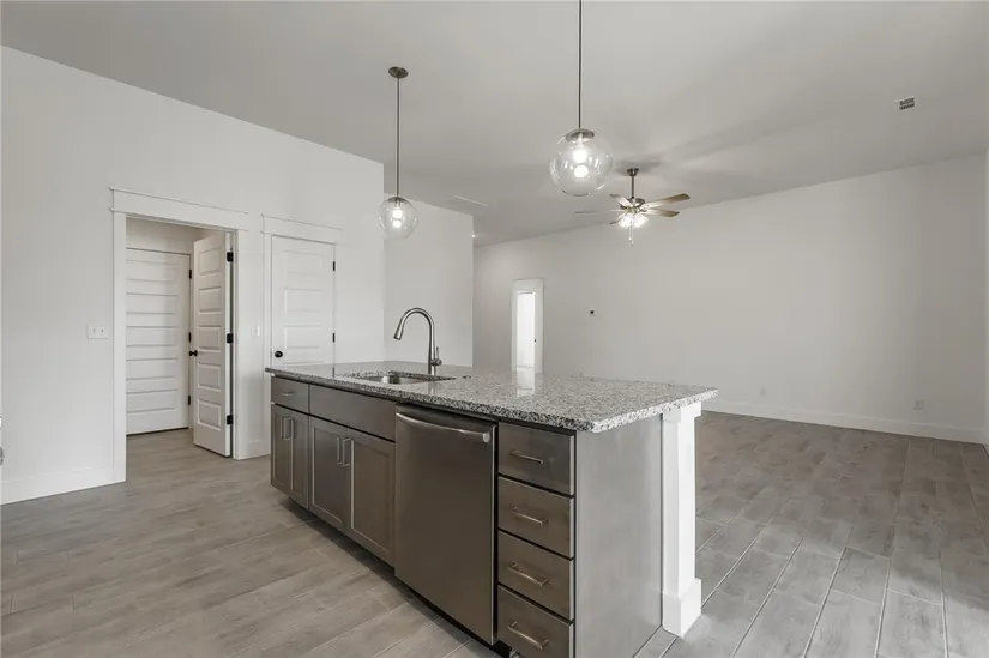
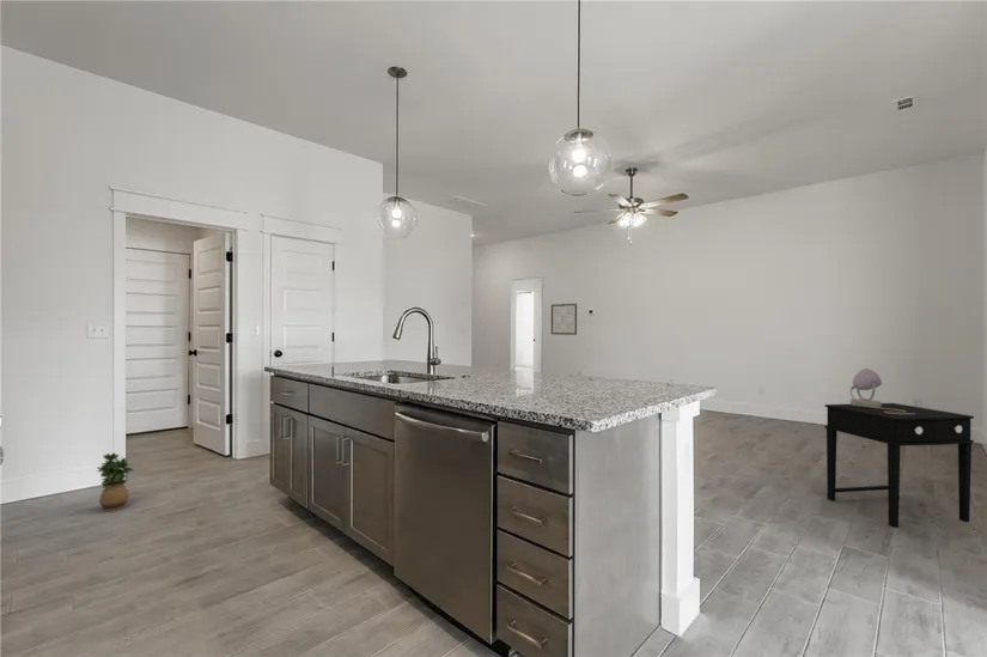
+ side table [823,402,975,528]
+ wall art [550,303,578,336]
+ table lamp [849,367,915,414]
+ potted plant [96,452,135,512]
